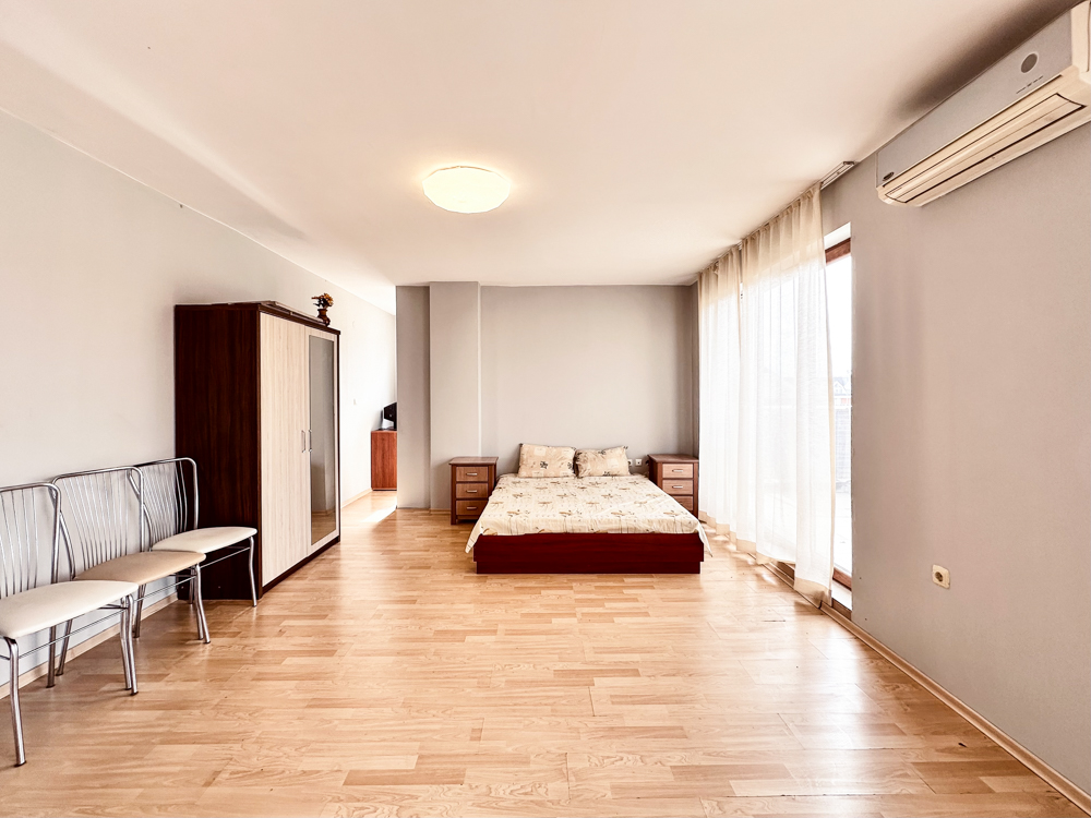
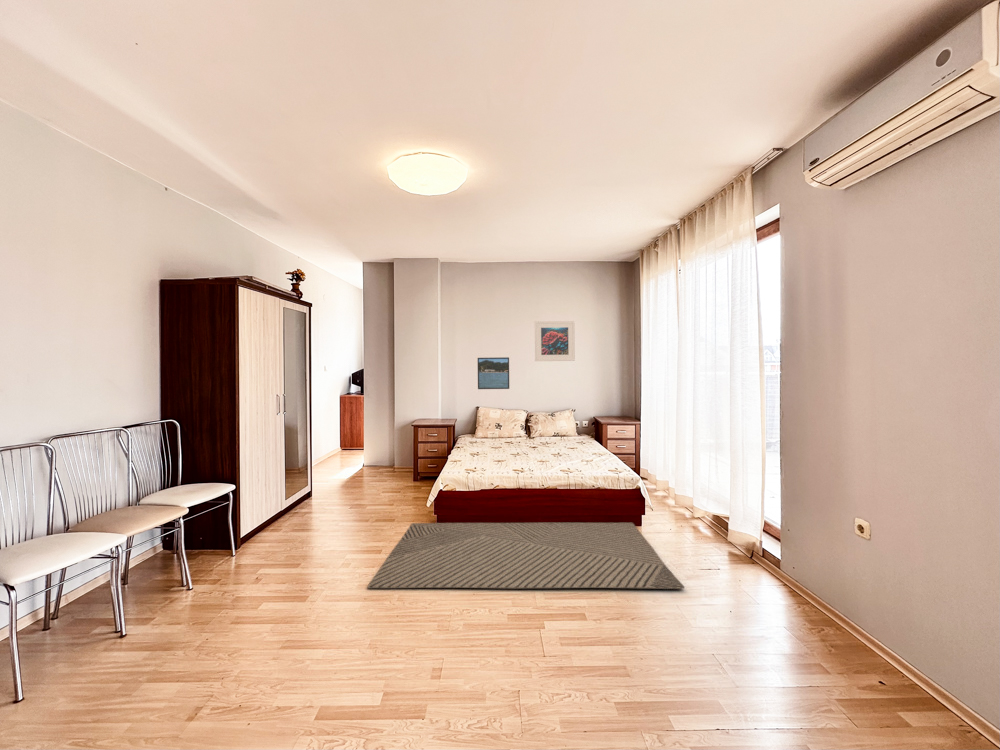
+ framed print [534,320,576,362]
+ rug [366,522,685,590]
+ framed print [477,356,510,390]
